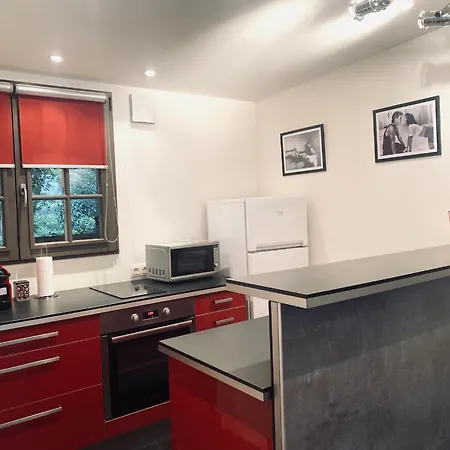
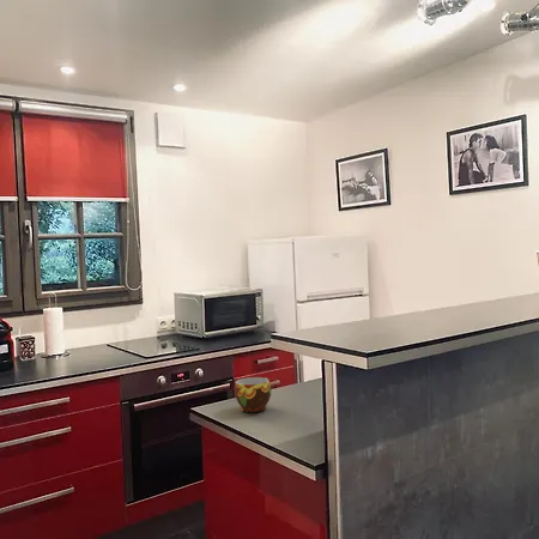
+ cup [234,376,272,413]
